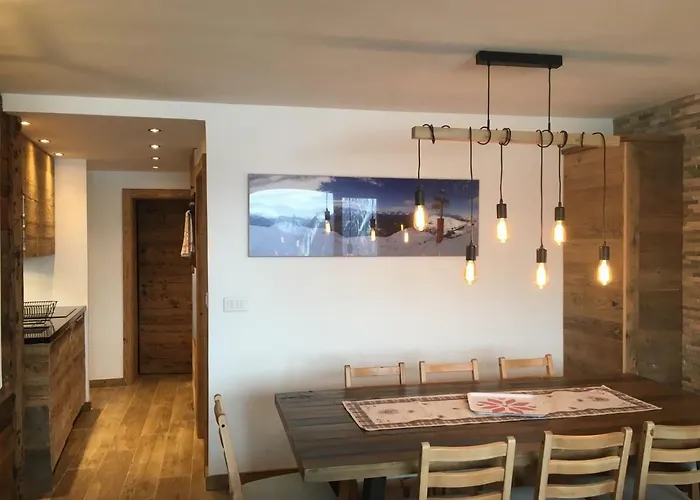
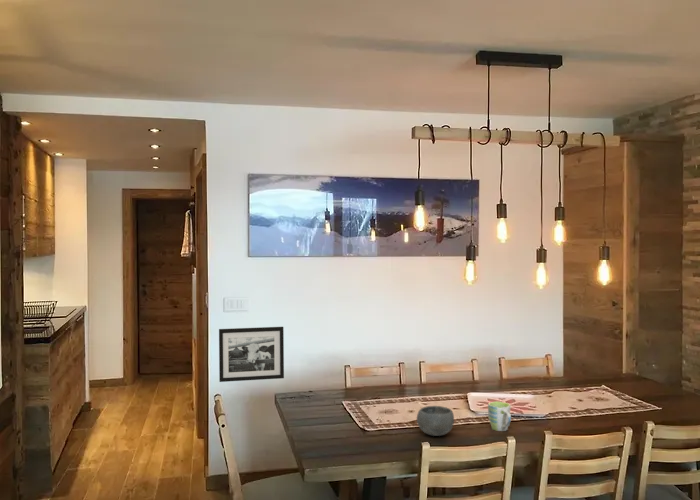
+ bowl [416,405,455,437]
+ mug [487,400,512,432]
+ picture frame [218,326,285,383]
